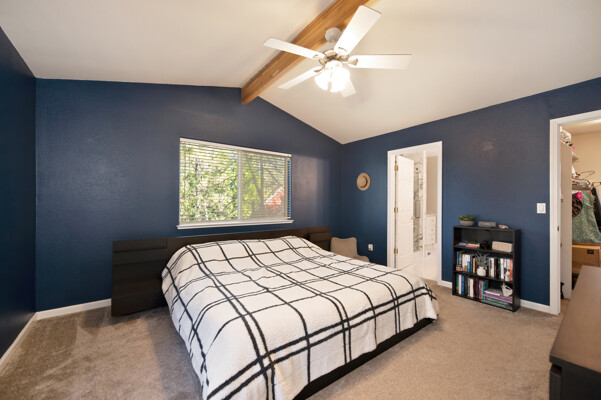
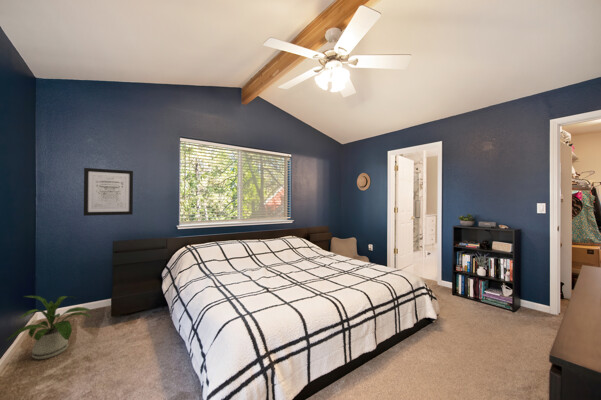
+ house plant [4,295,93,360]
+ wall art [83,167,134,217]
